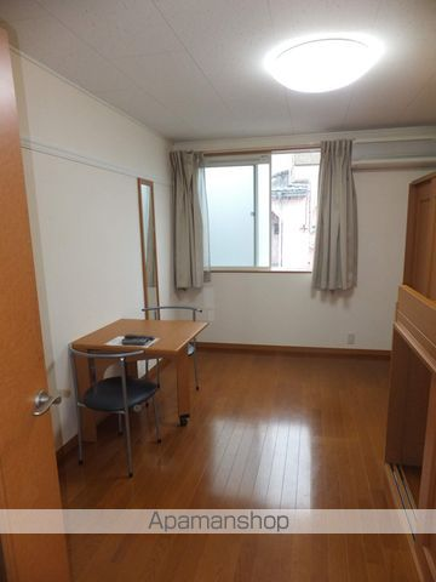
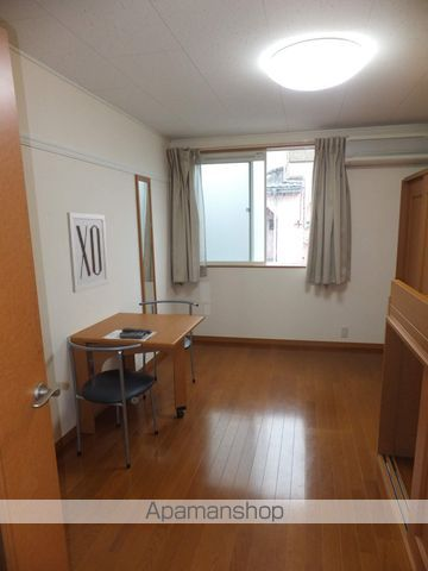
+ wall art [65,212,109,294]
